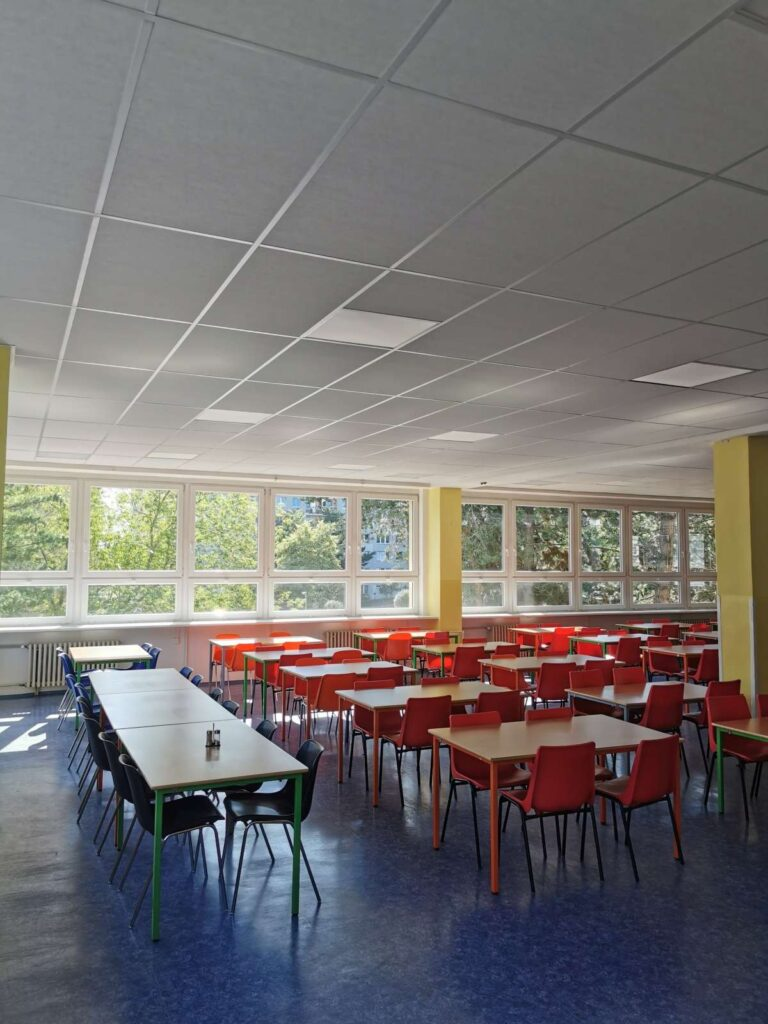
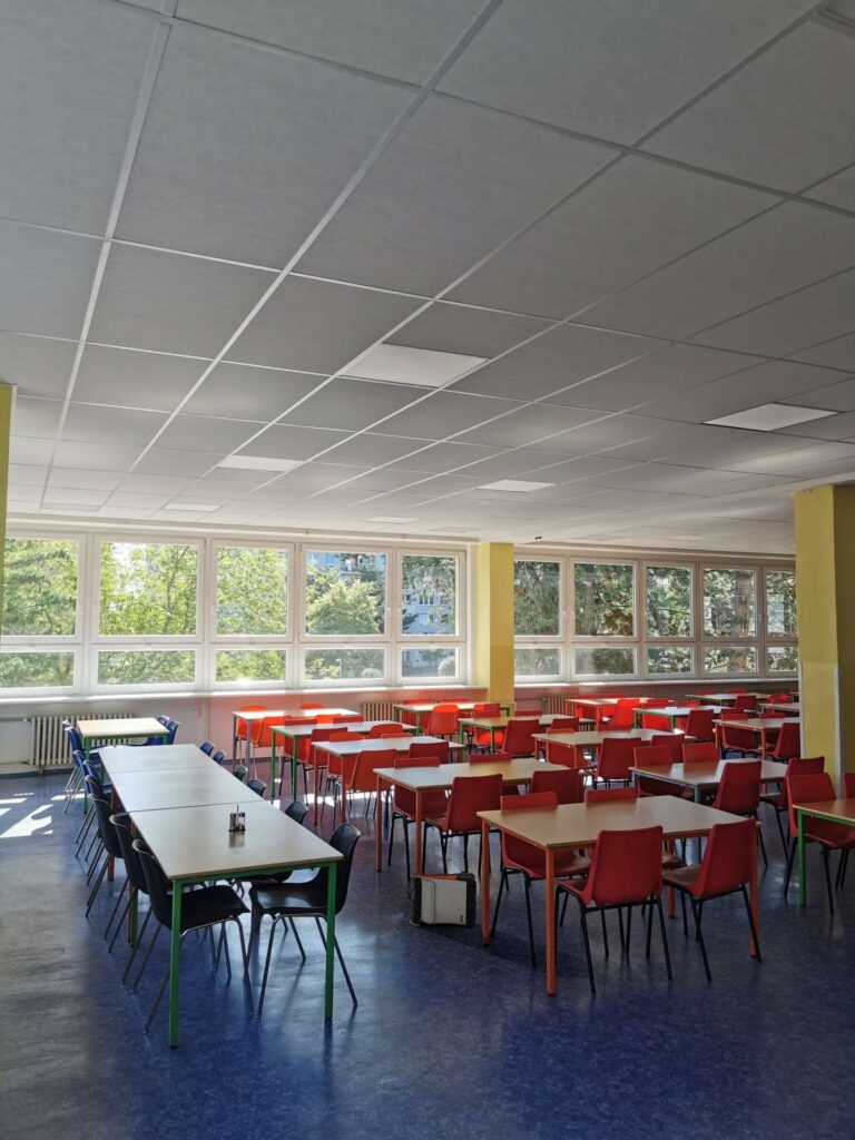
+ backpack [407,871,478,927]
